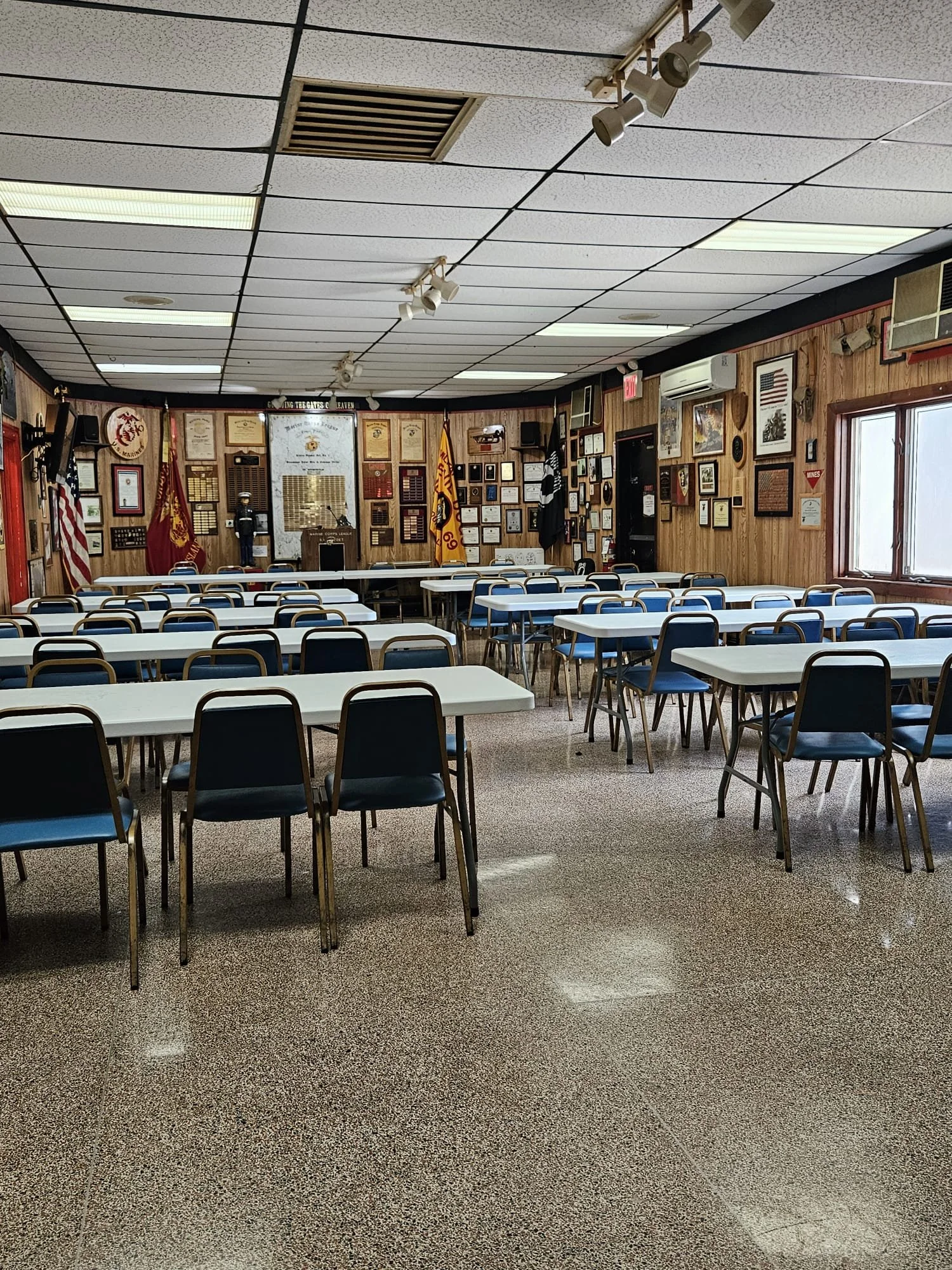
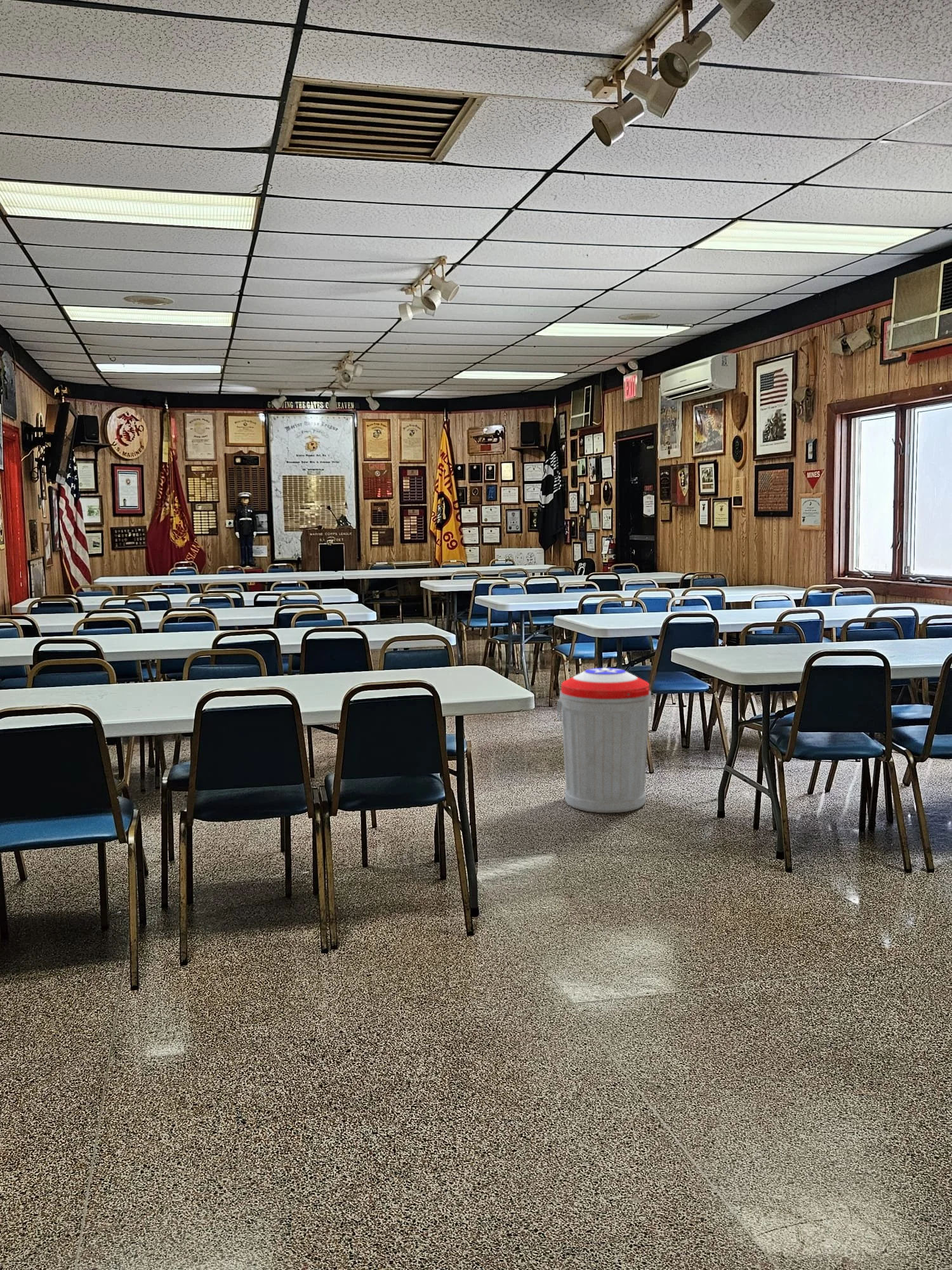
+ trash can [557,667,654,813]
